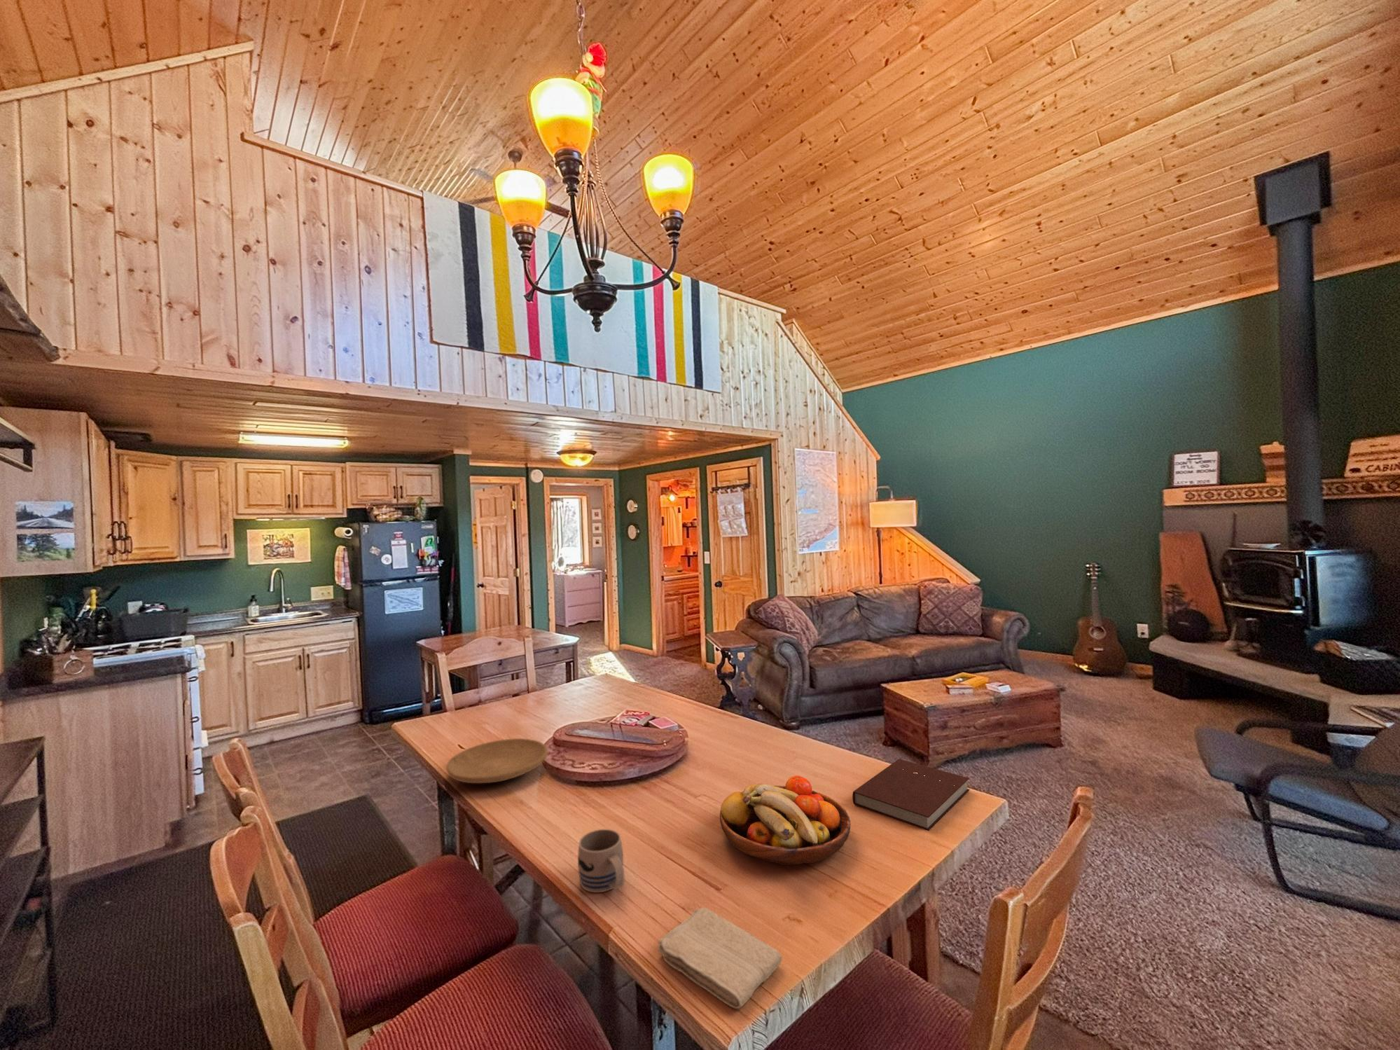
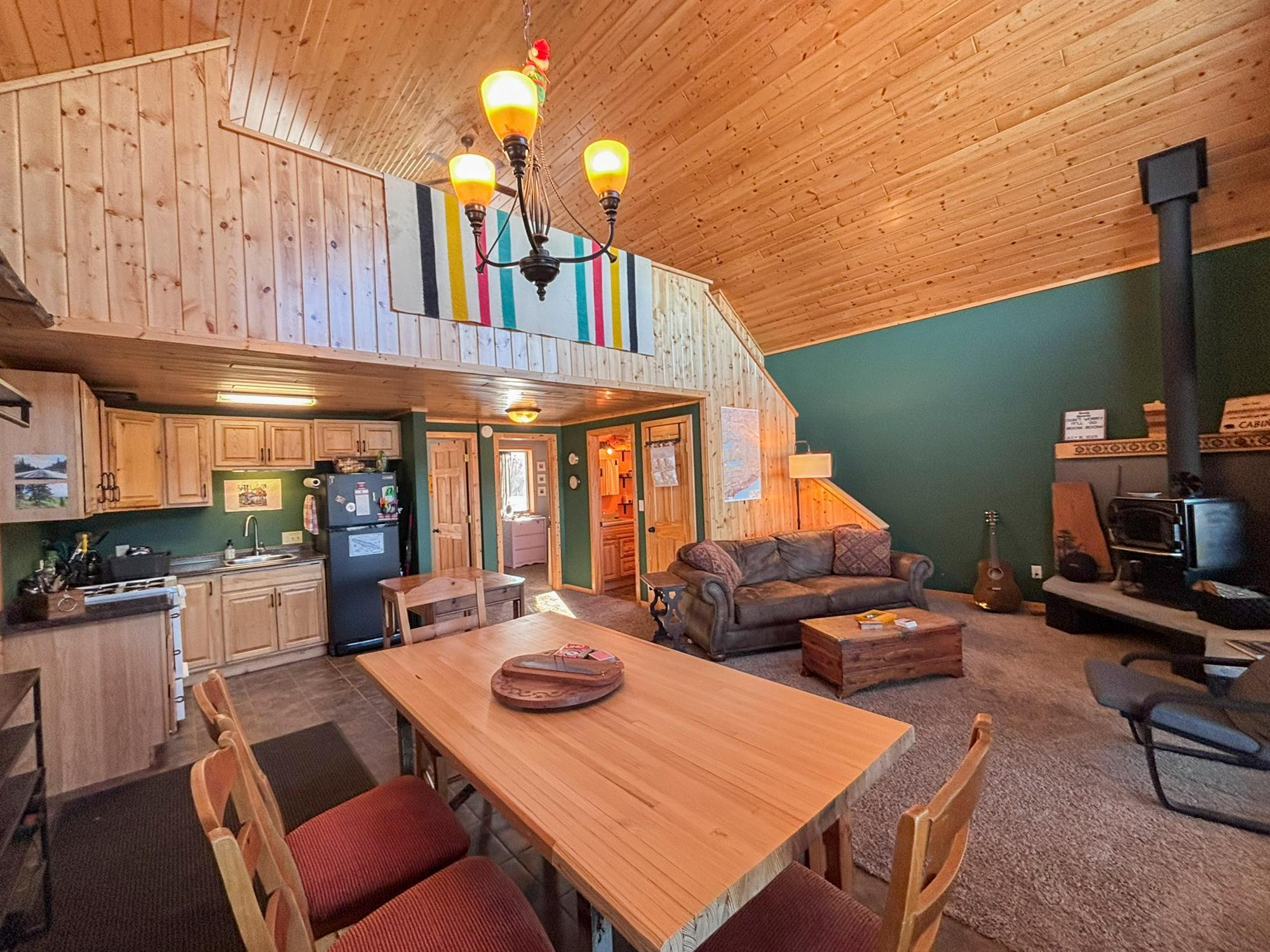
- notebook [852,758,970,831]
- fruit bowl [719,774,852,866]
- washcloth [656,907,783,1009]
- plate [445,738,548,784]
- mug [578,828,625,893]
